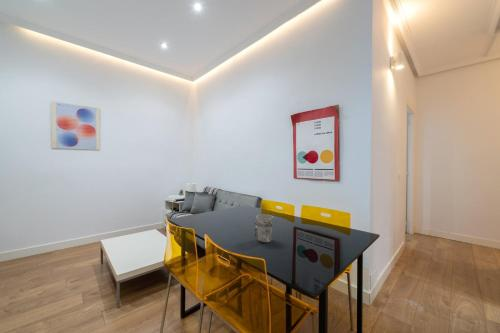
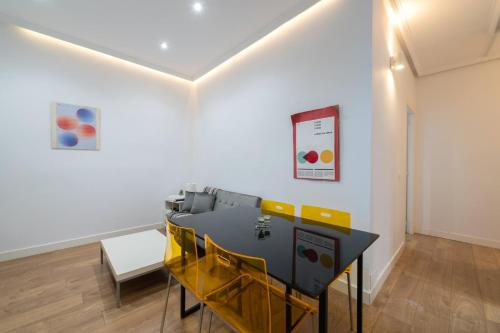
- cup [255,214,274,244]
